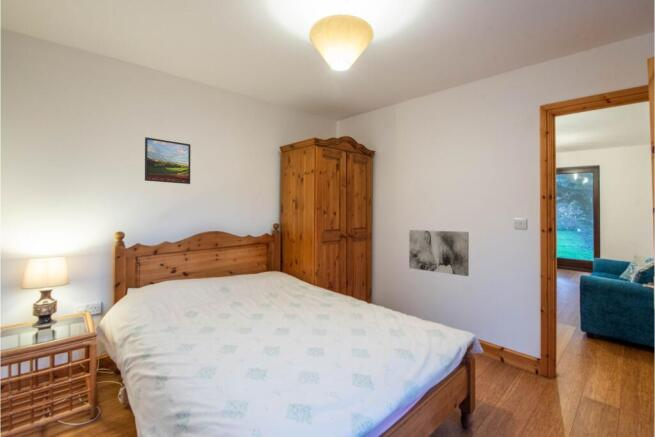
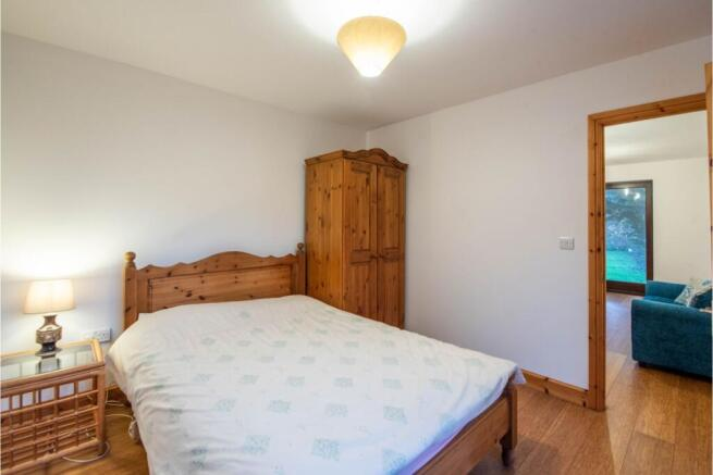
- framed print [144,136,192,185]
- wall art [408,229,470,277]
